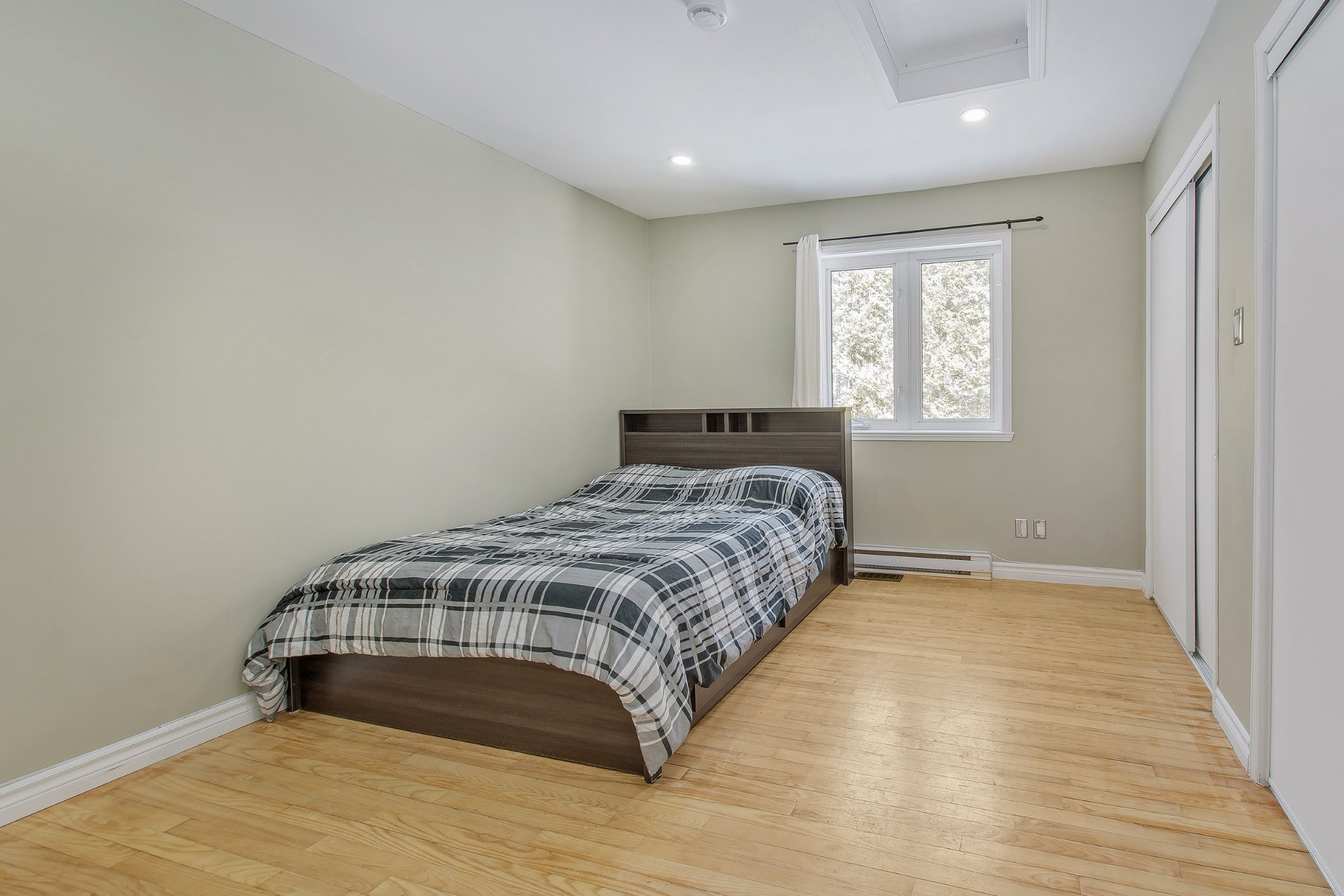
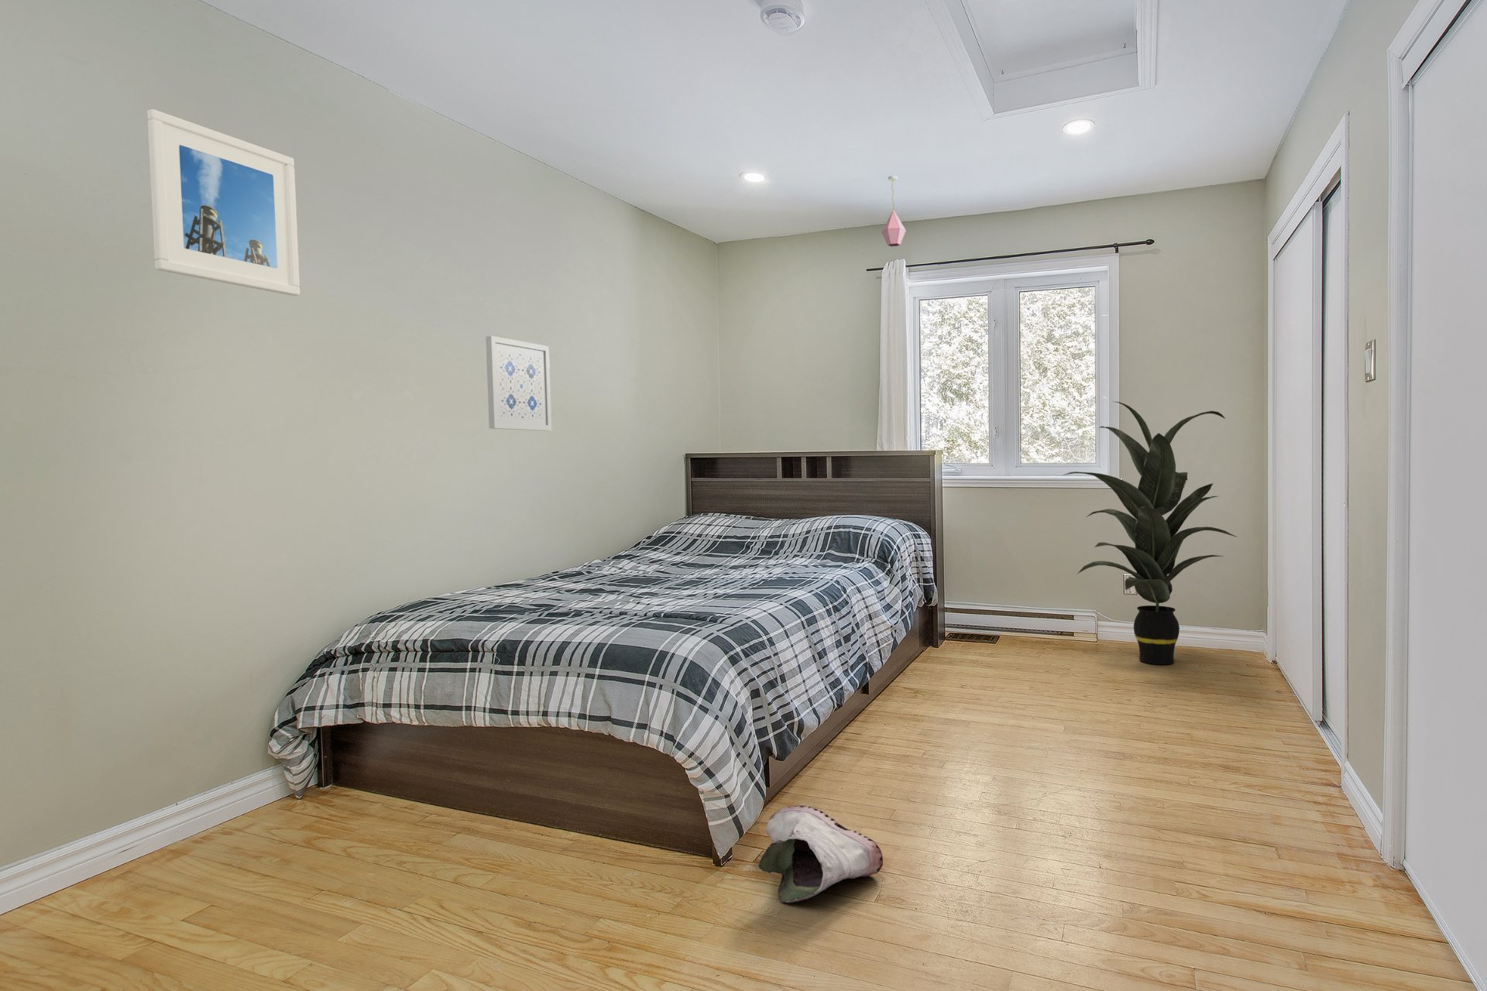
+ wall art [485,335,552,431]
+ shoe [758,805,884,904]
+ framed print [146,108,301,296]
+ pendant light [882,175,906,247]
+ indoor plant [1062,400,1238,665]
